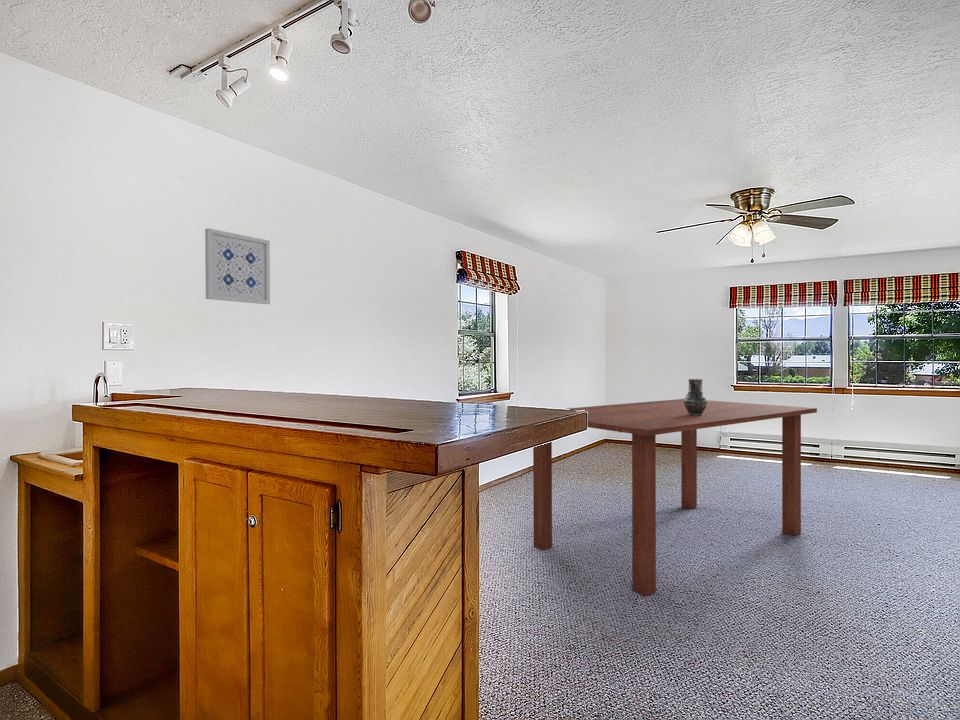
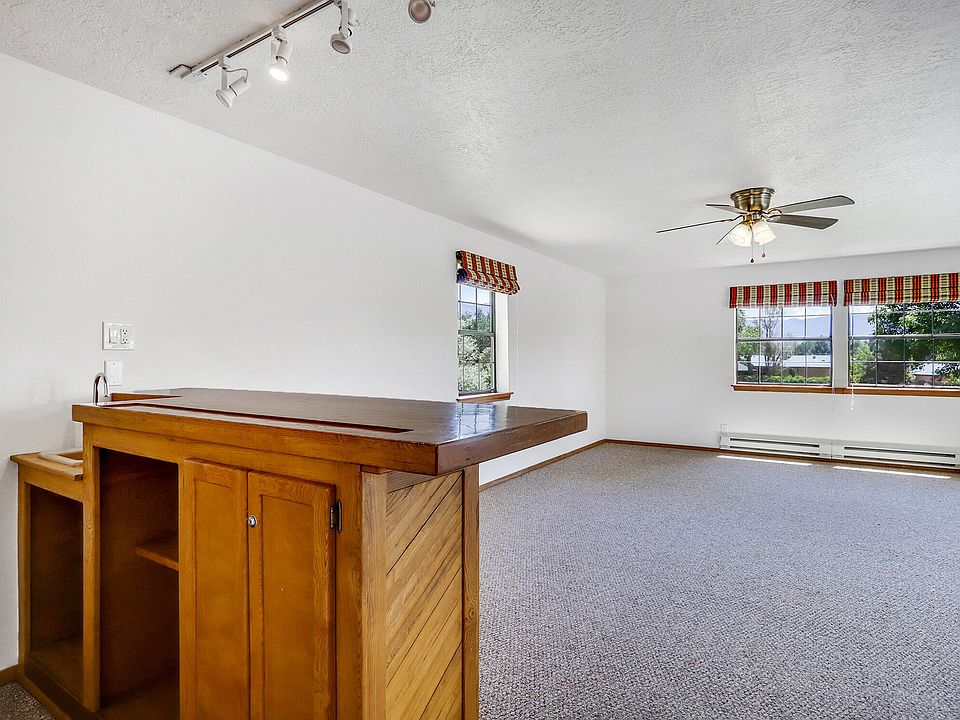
- vase [684,378,707,416]
- dining table [532,398,818,597]
- wall art [204,227,271,305]
